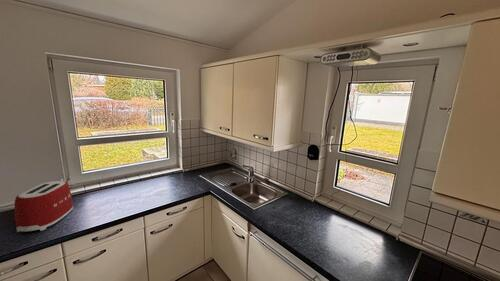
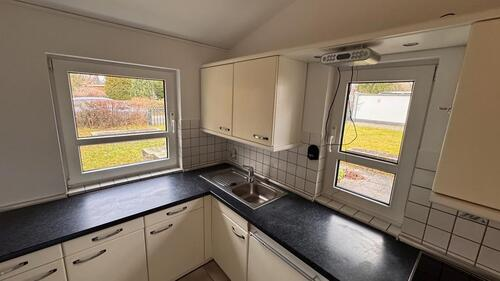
- toaster [13,178,74,233]
